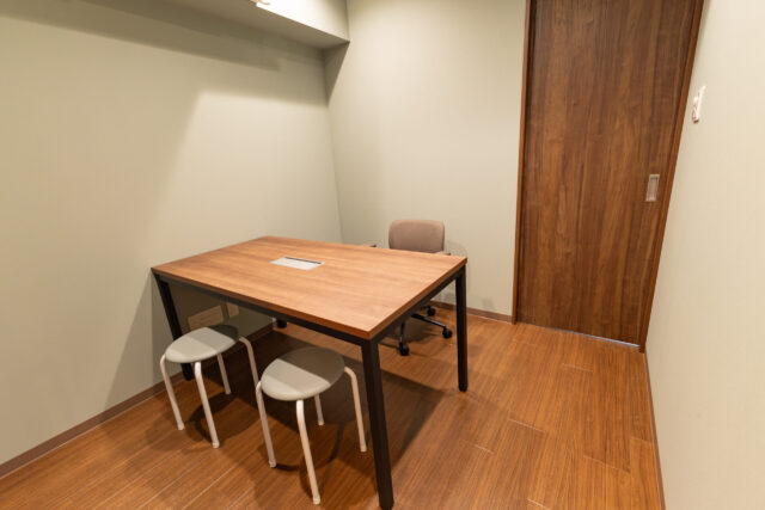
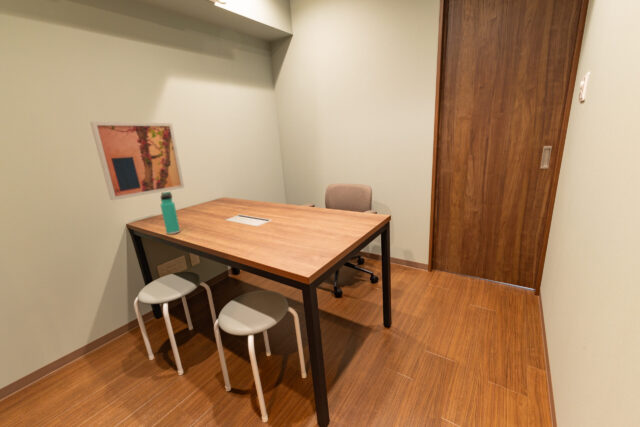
+ thermos bottle [159,191,181,235]
+ wall art [89,121,185,201]
